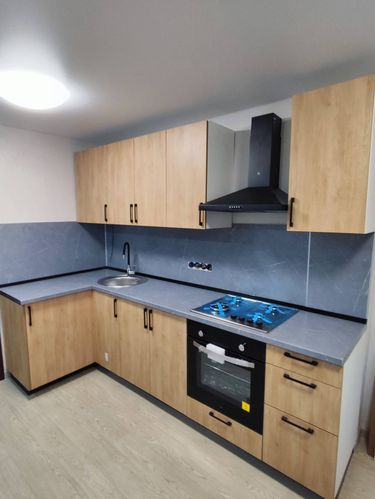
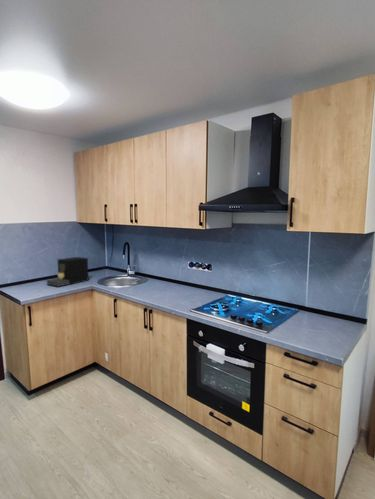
+ coffee maker [46,256,90,288]
